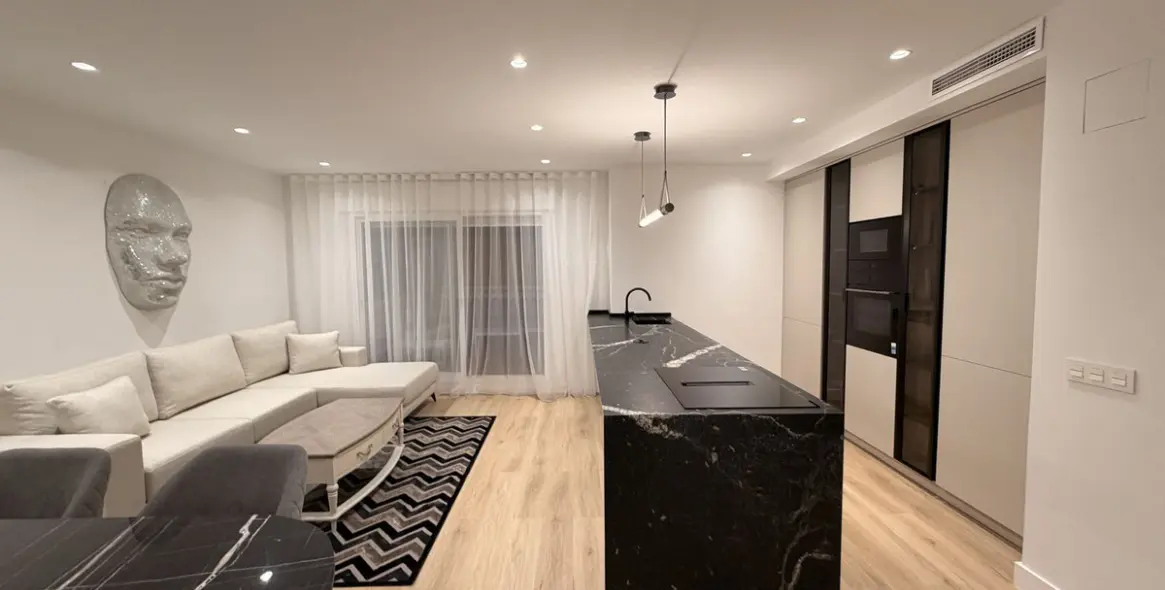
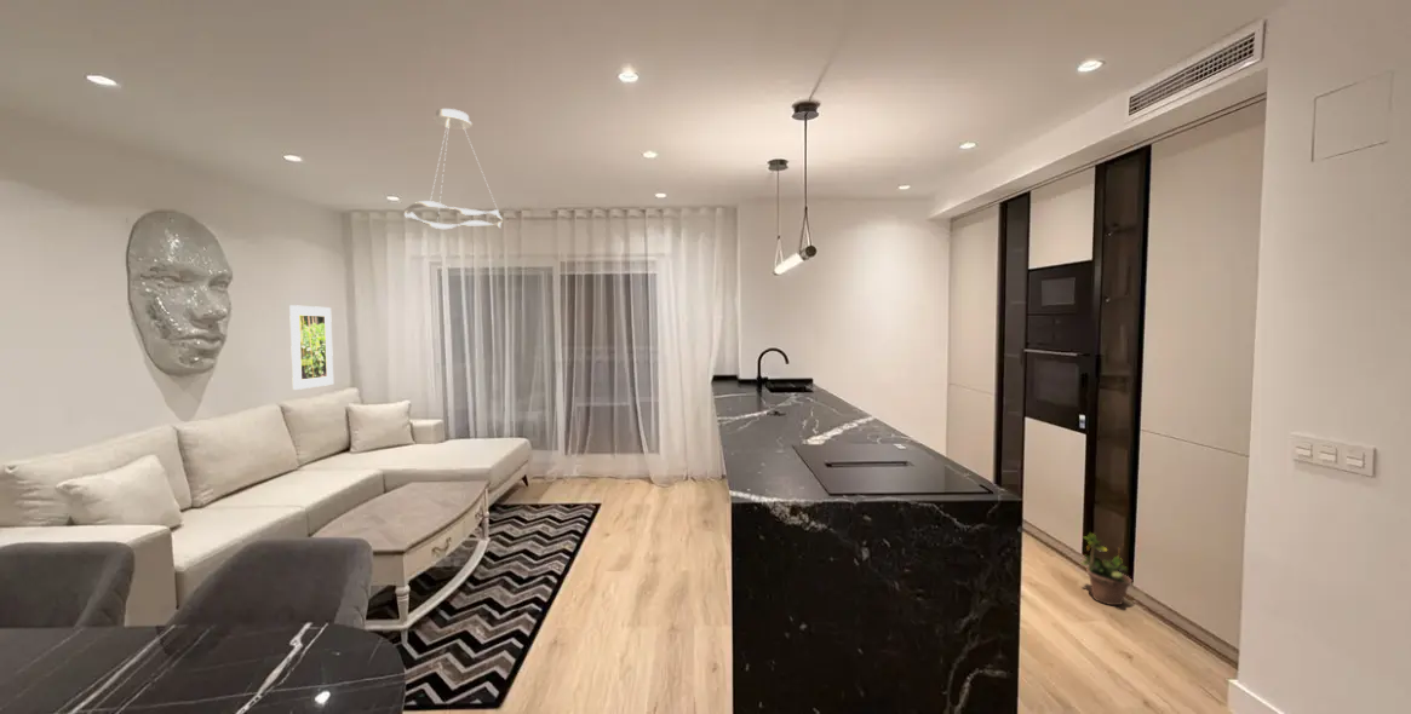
+ ceiling light [403,108,504,230]
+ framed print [288,304,334,391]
+ potted plant [1080,531,1132,606]
